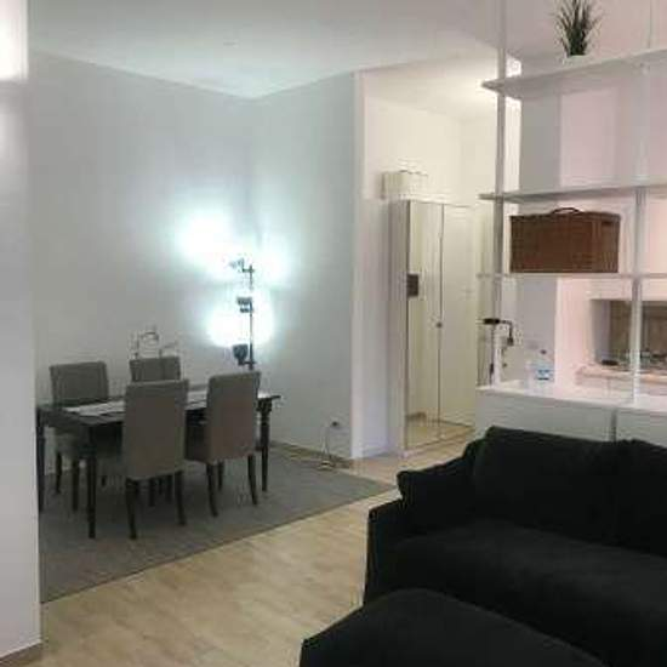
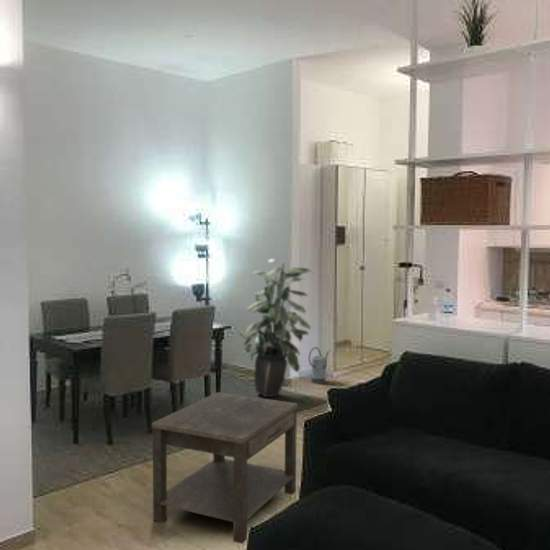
+ watering can [308,346,330,385]
+ side table [151,391,299,545]
+ indoor plant [237,258,315,398]
